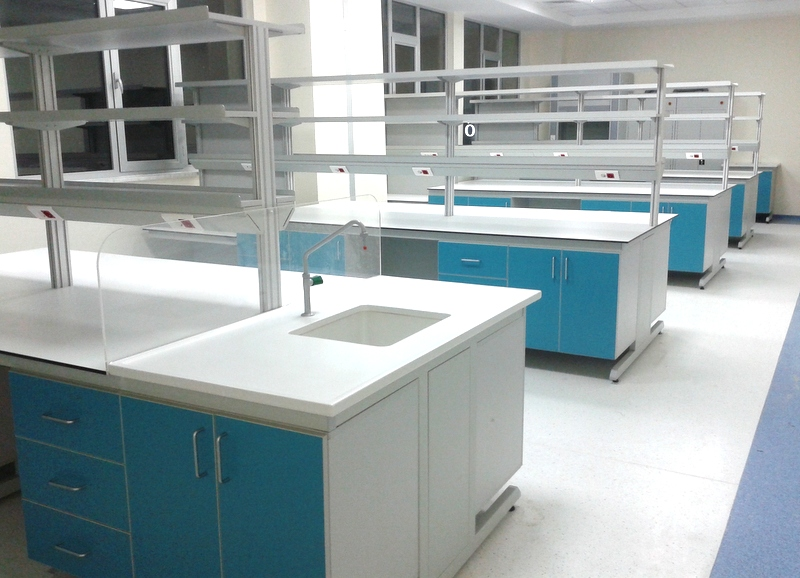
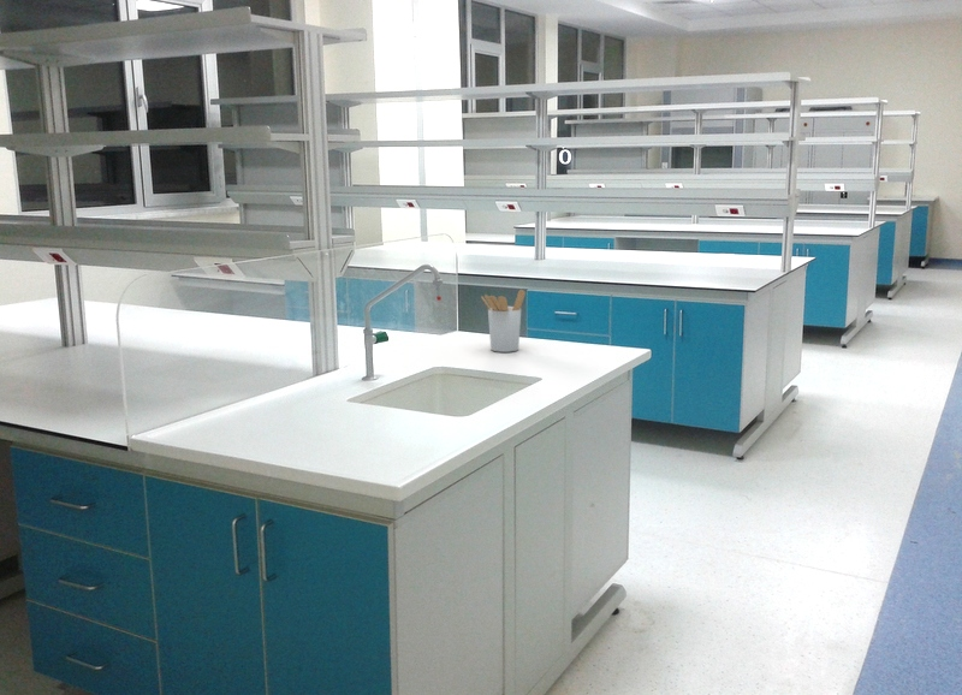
+ utensil holder [480,289,527,354]
